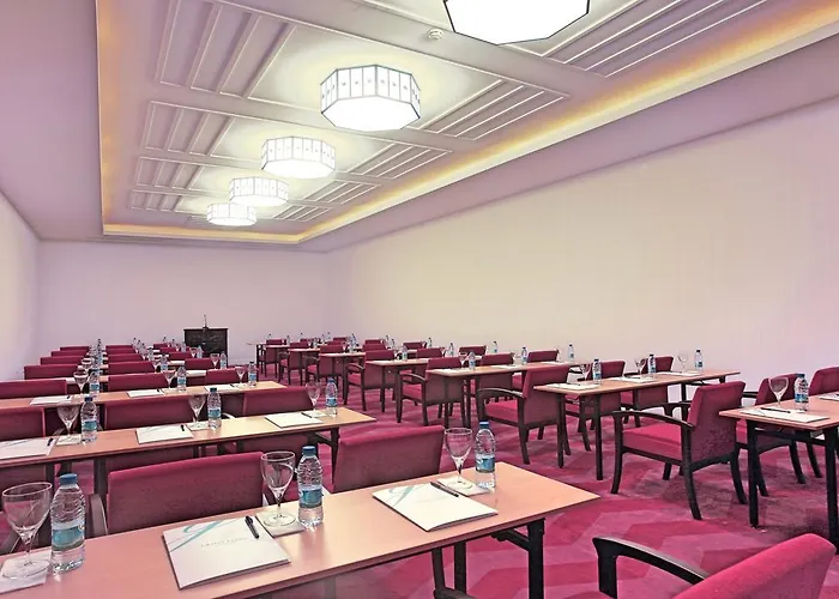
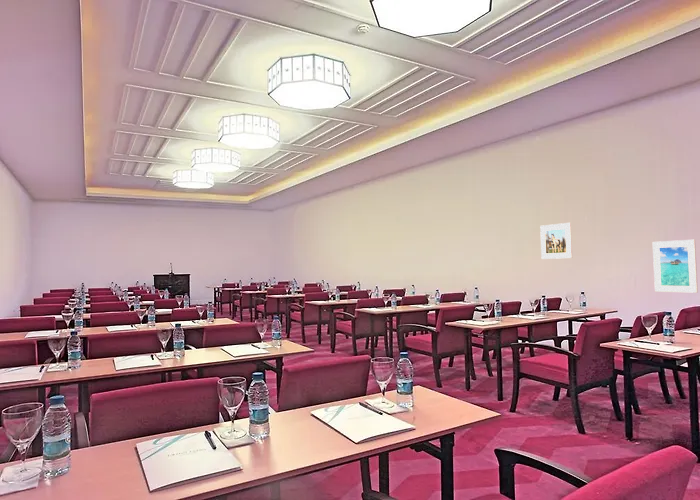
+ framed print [539,222,573,260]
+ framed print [652,239,699,294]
